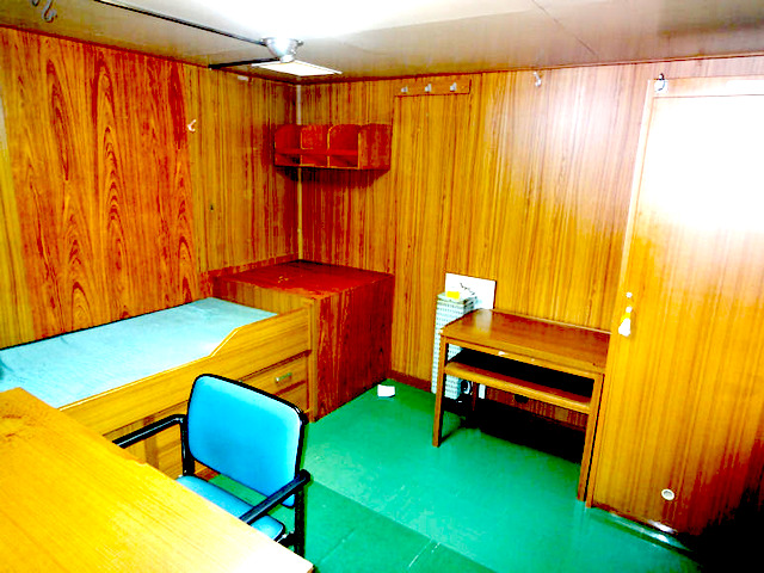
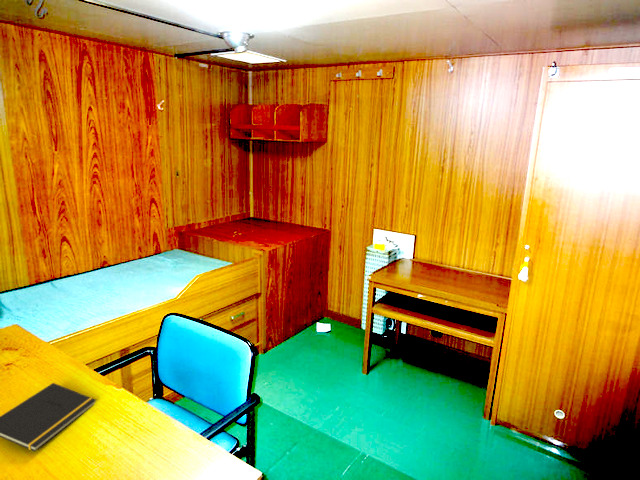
+ notepad [0,382,97,452]
